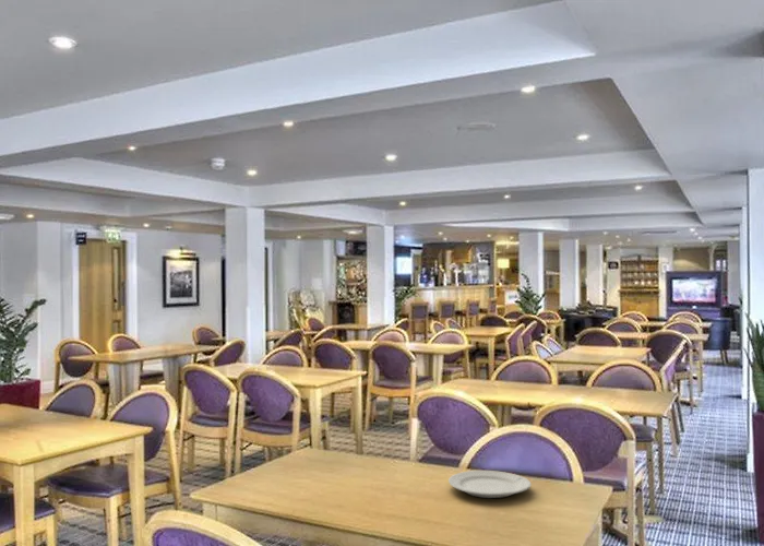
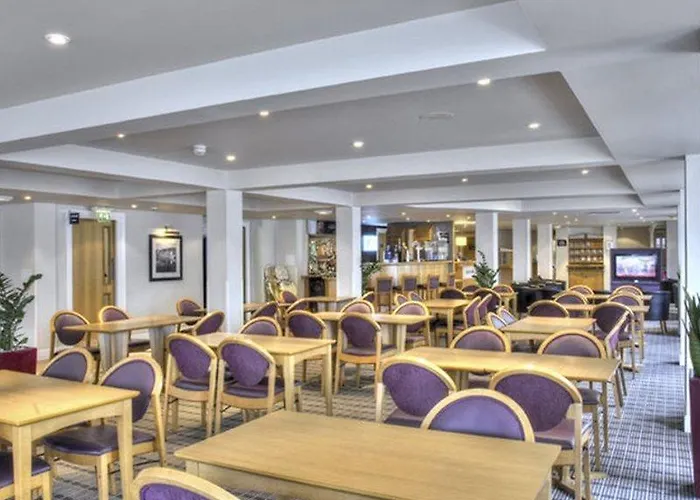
- chinaware [447,470,533,499]
